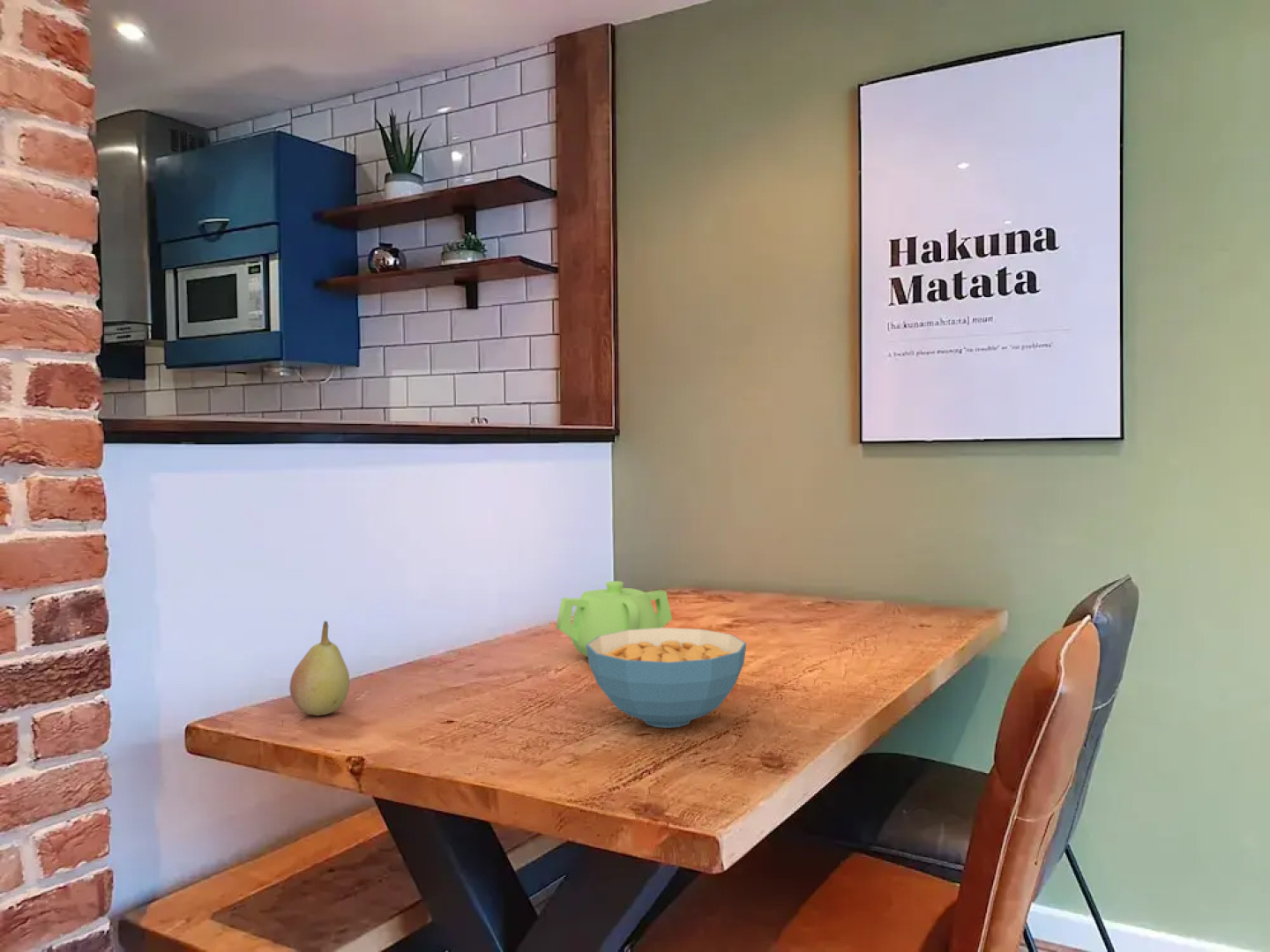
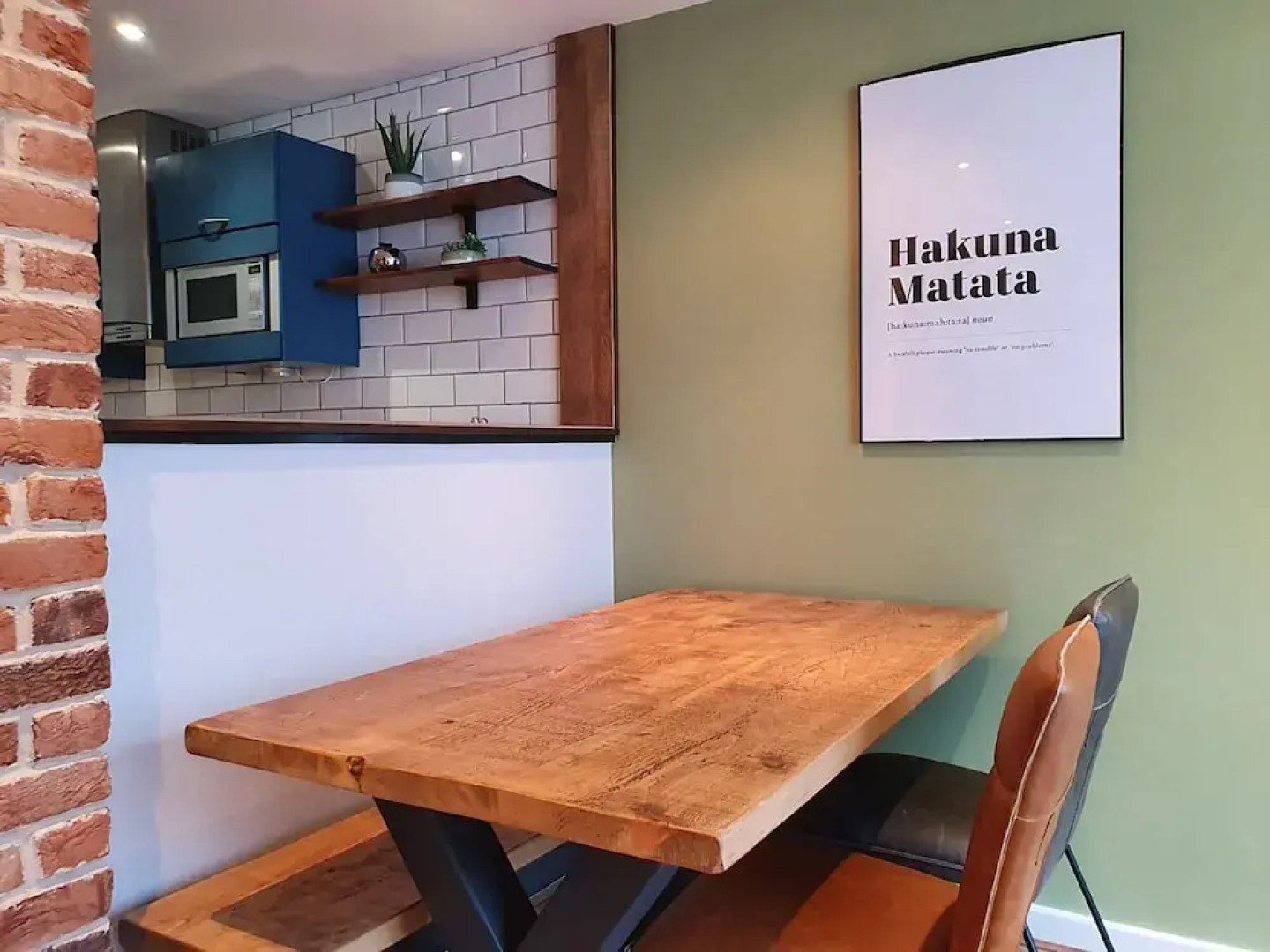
- fruit [288,620,350,717]
- teapot [555,580,673,658]
- cereal bowl [586,627,747,729]
